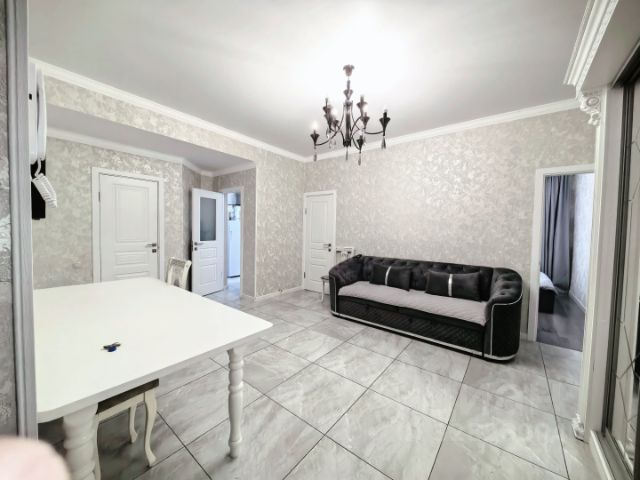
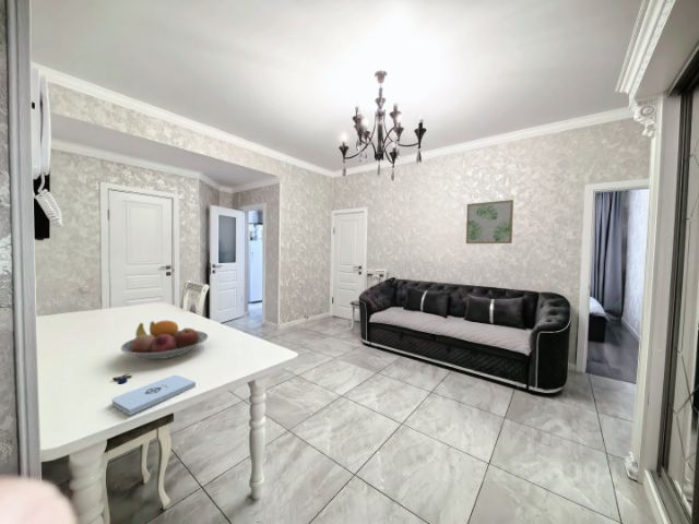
+ wall art [465,199,514,245]
+ notepad [110,374,197,416]
+ fruit bowl [120,320,209,360]
